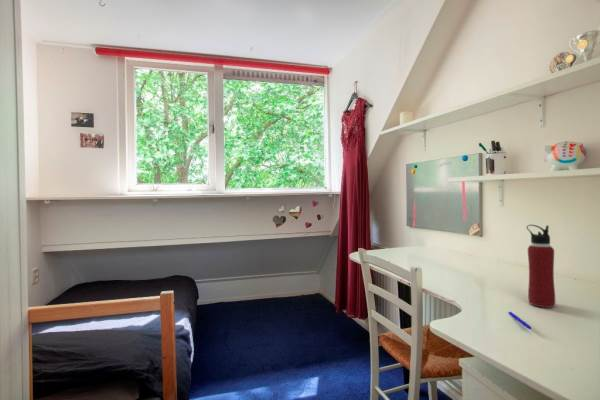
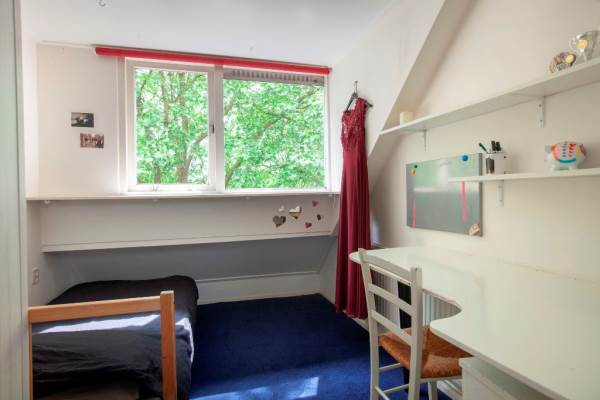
- pen [508,311,532,330]
- water bottle [525,224,556,309]
